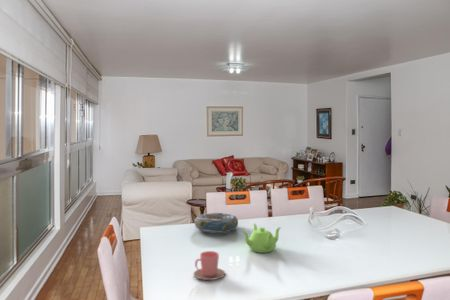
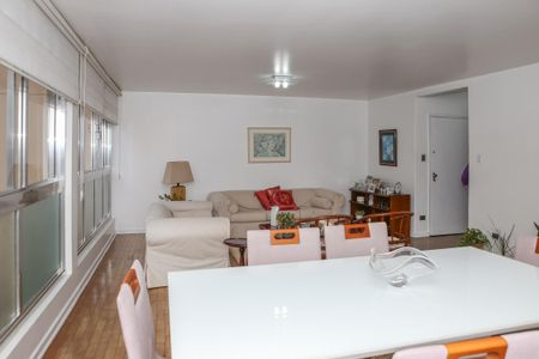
- decorative bowl [194,211,239,234]
- cup [193,250,226,281]
- teapot [241,223,282,254]
